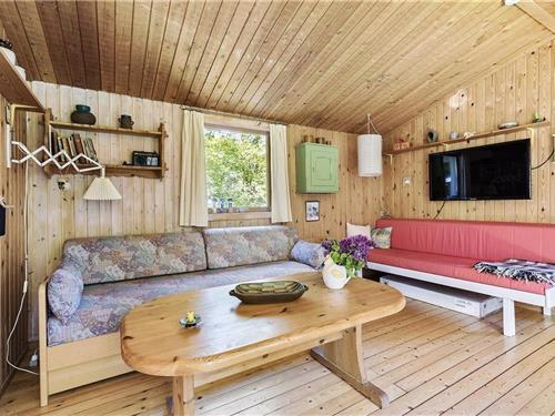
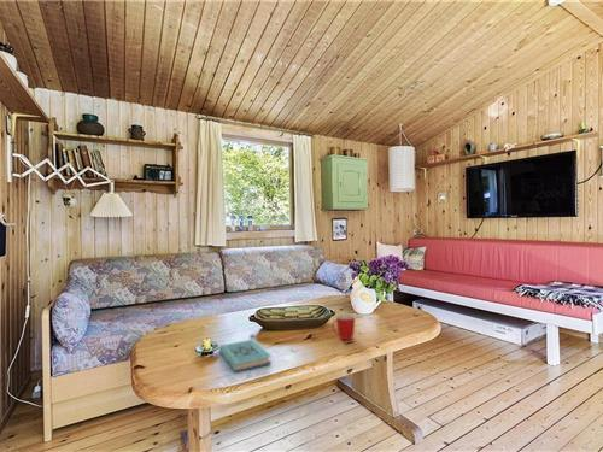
+ book [218,339,273,374]
+ mug [332,313,356,341]
